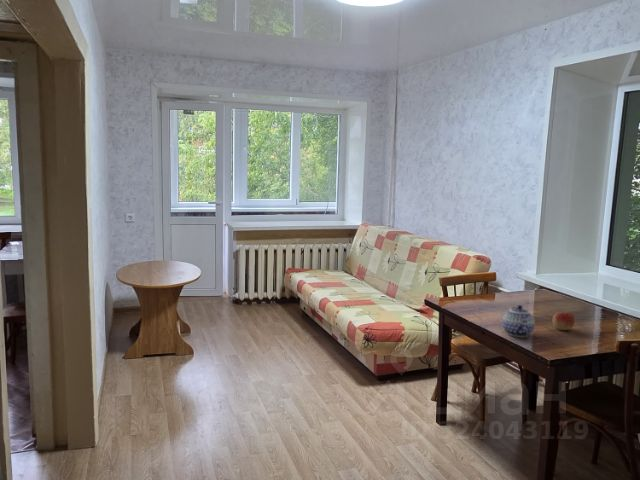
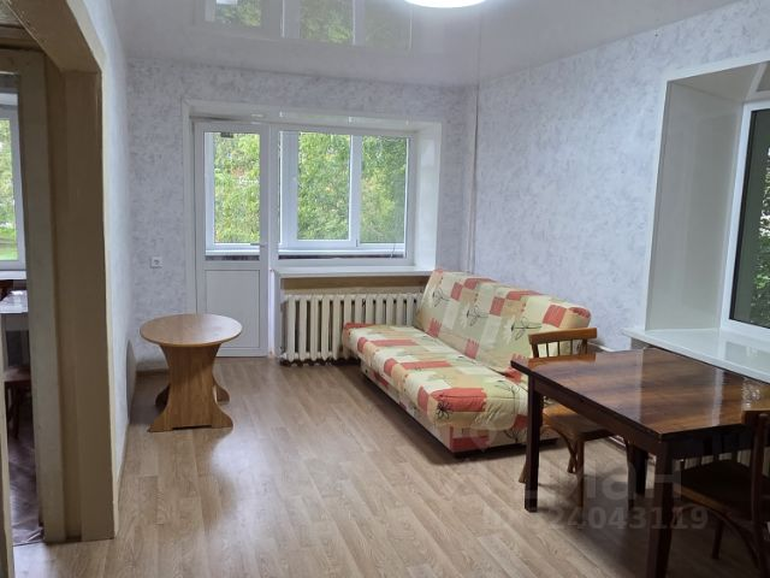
- teapot [501,304,536,338]
- apple [552,311,576,331]
